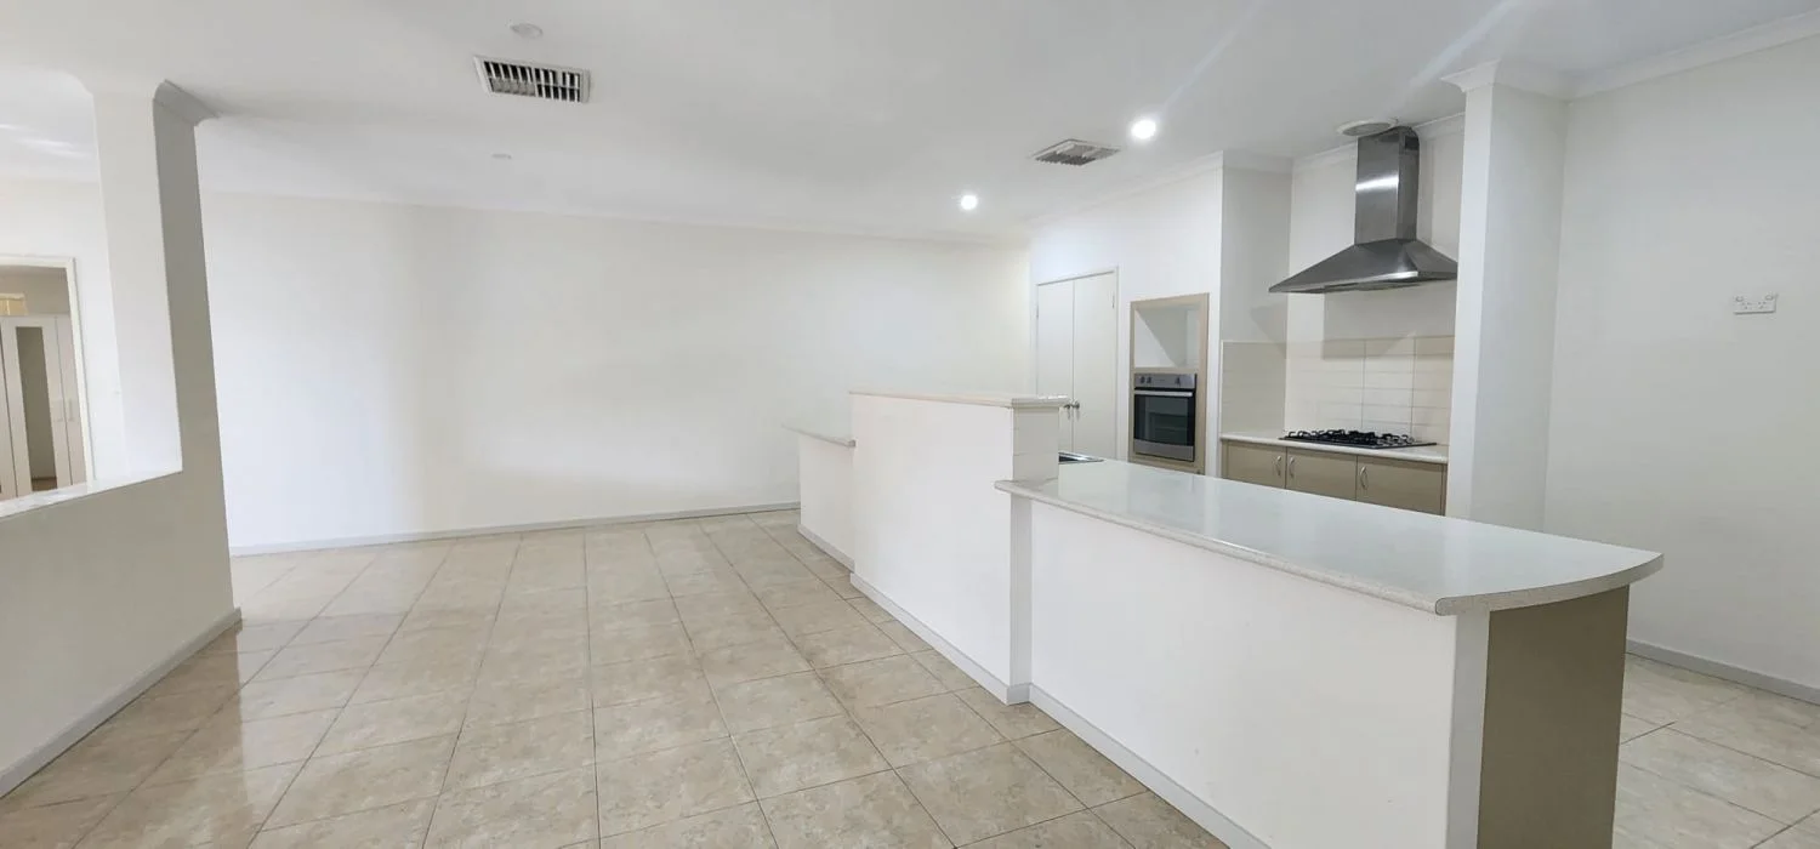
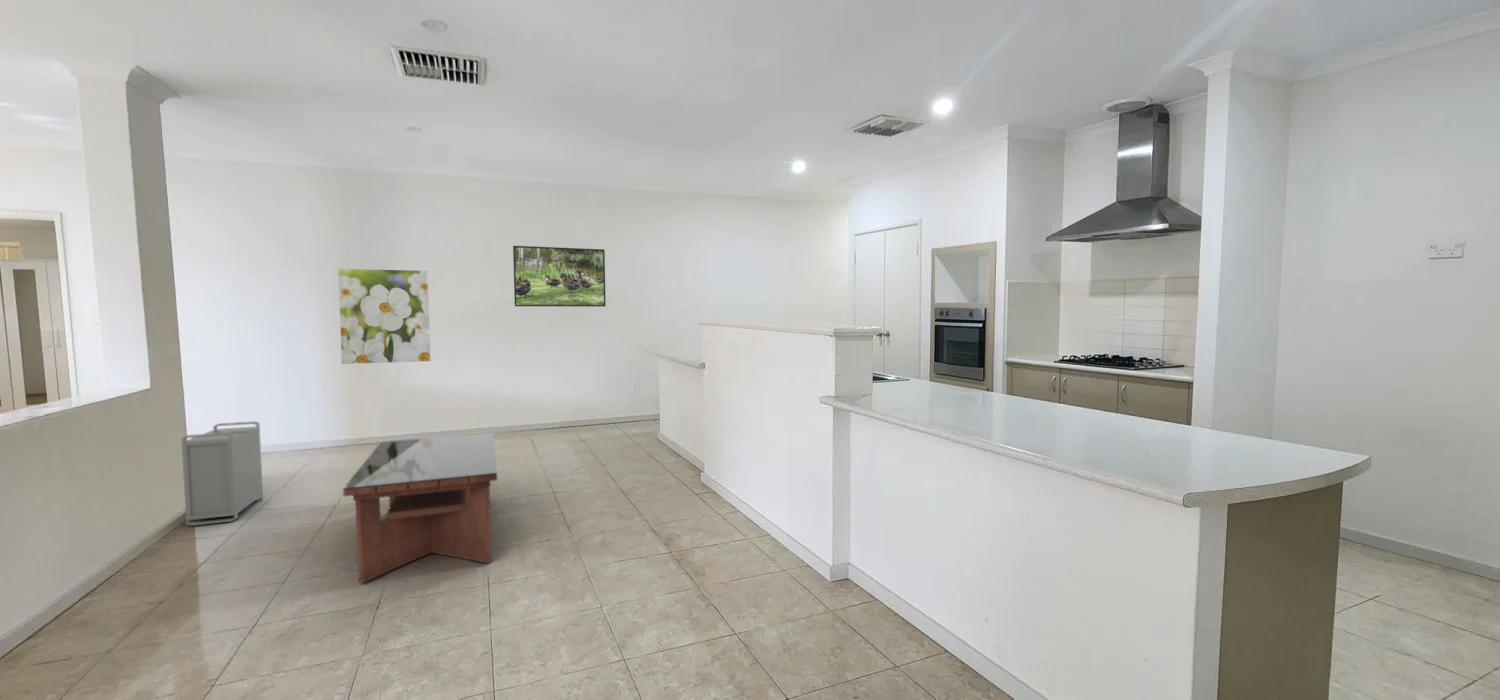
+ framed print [337,267,432,365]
+ storage bin [181,420,264,527]
+ coffee table [342,432,498,583]
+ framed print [512,245,607,308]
